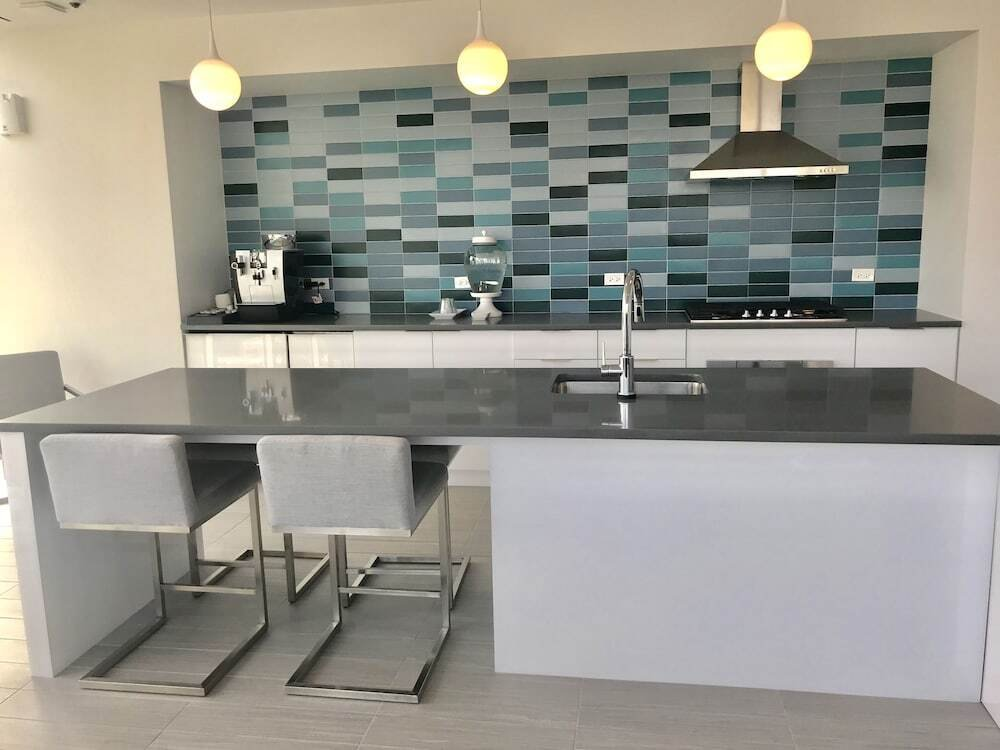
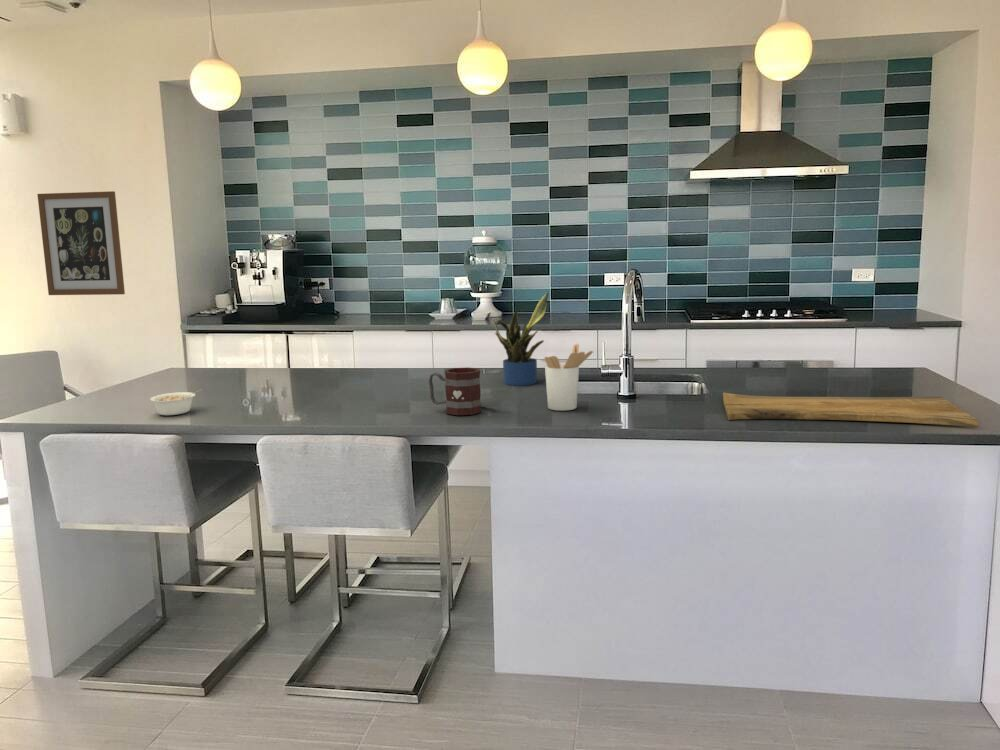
+ utensil holder [543,343,594,412]
+ potted plant [493,291,550,387]
+ mug [428,367,482,416]
+ cutting board [722,392,980,428]
+ wall art [36,190,126,296]
+ legume [149,388,203,416]
